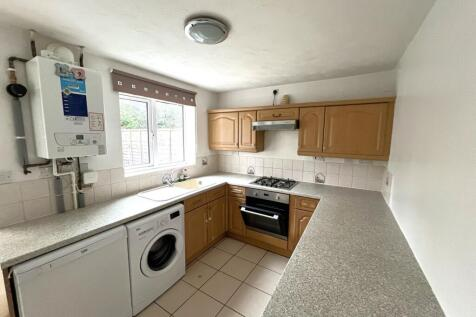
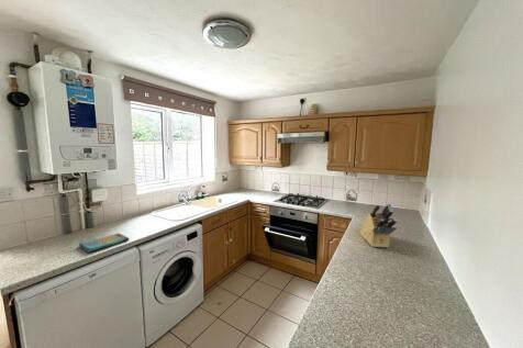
+ dish towel [78,232,130,254]
+ knife block [358,202,398,248]
